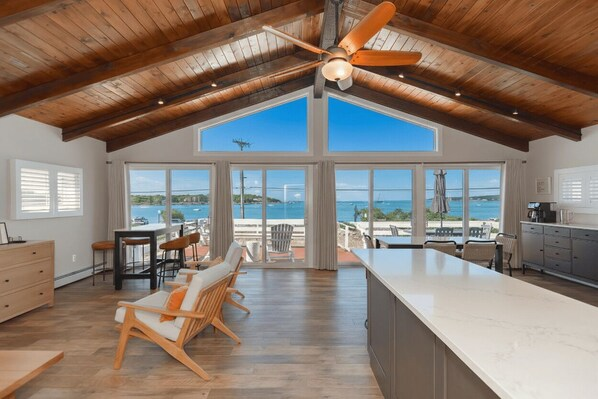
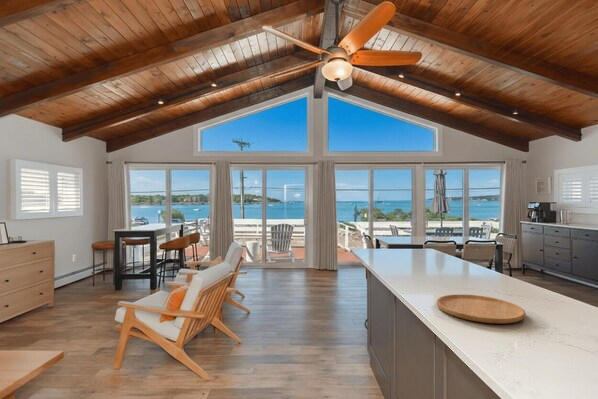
+ cutting board [436,293,527,325]
